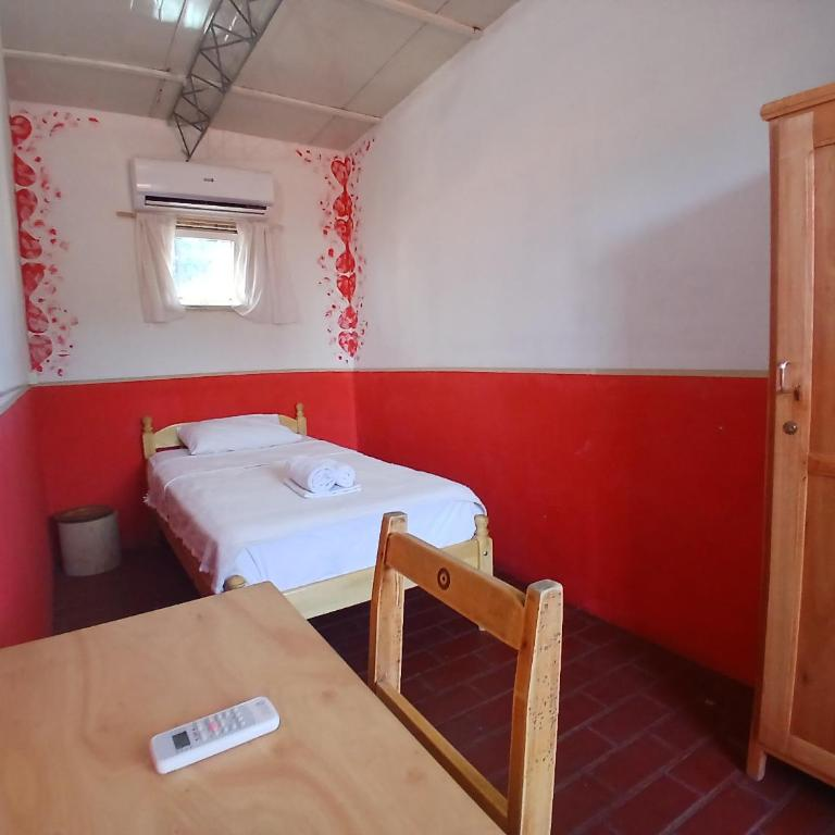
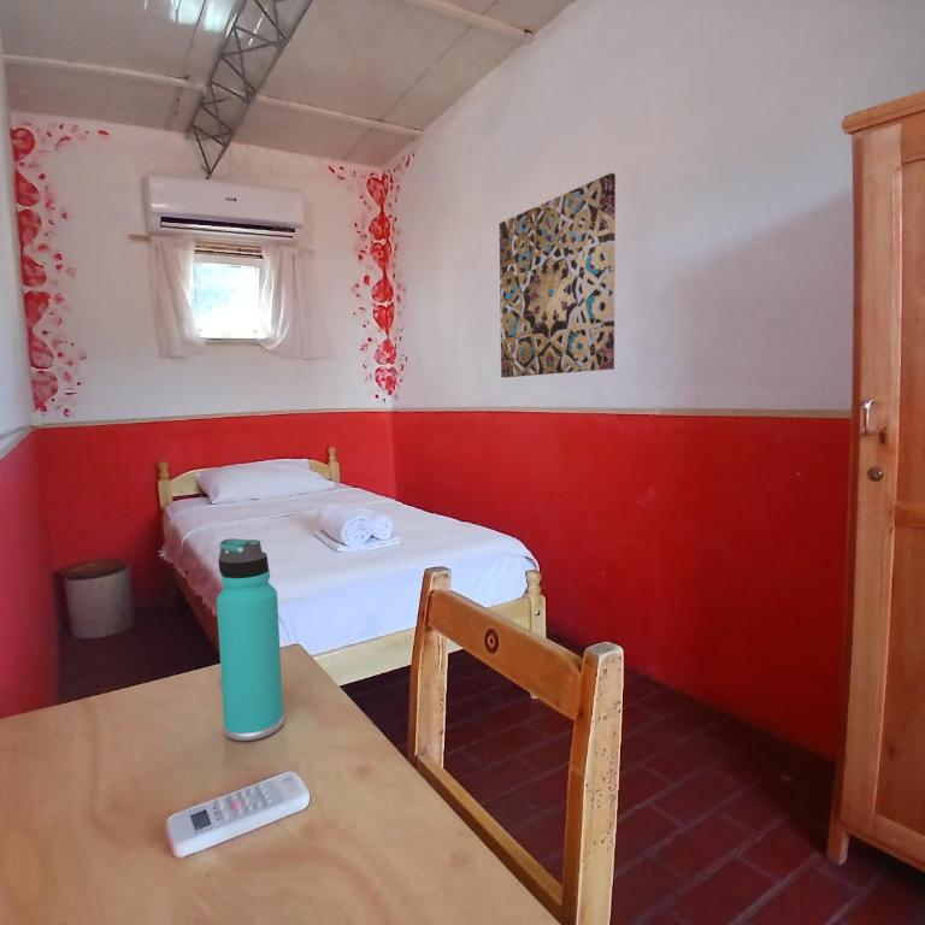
+ thermos bottle [216,537,284,742]
+ wall art [499,172,617,378]
